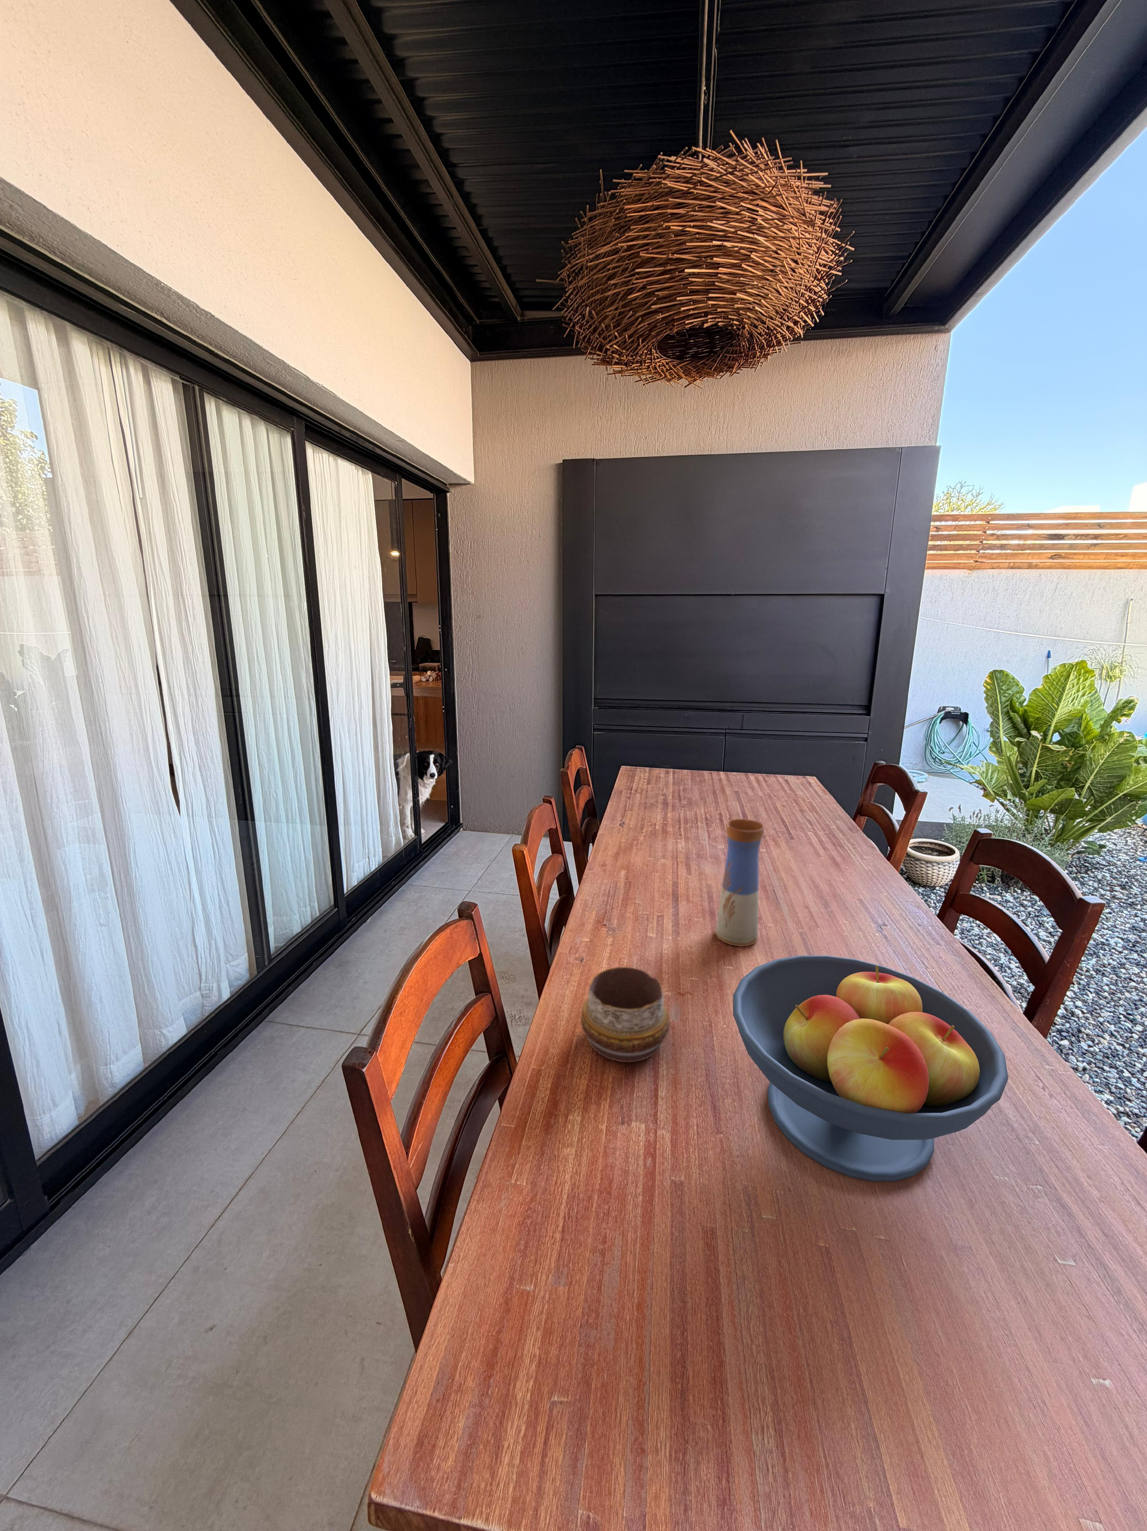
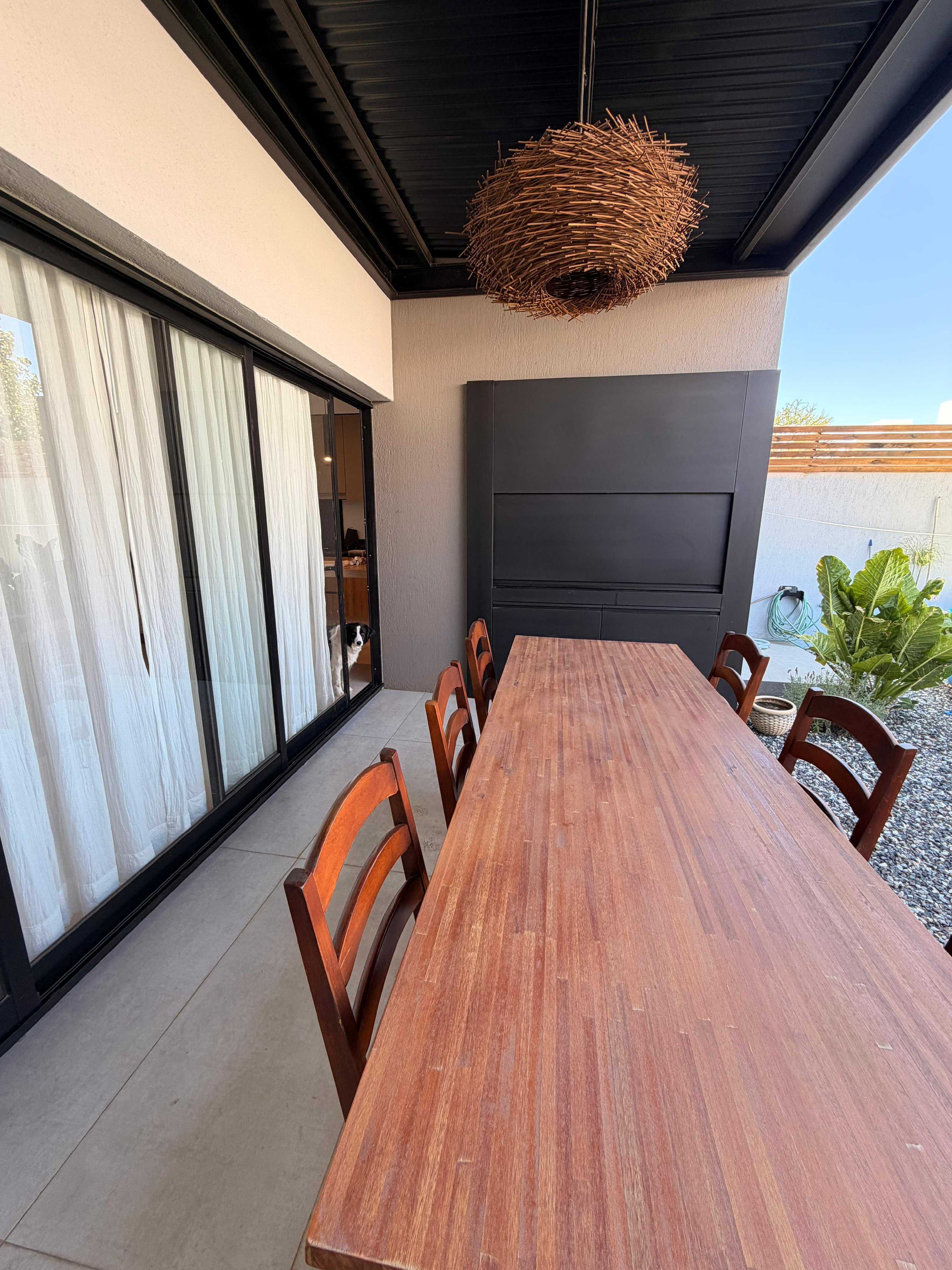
- fruit bowl [733,955,1008,1181]
- decorative bowl [581,967,670,1062]
- vase [714,819,765,946]
